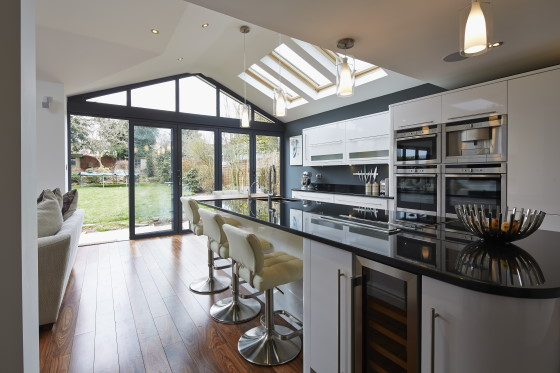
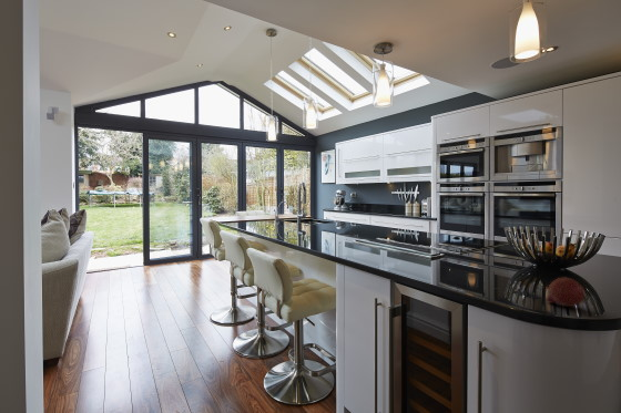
+ fruit [544,277,586,308]
